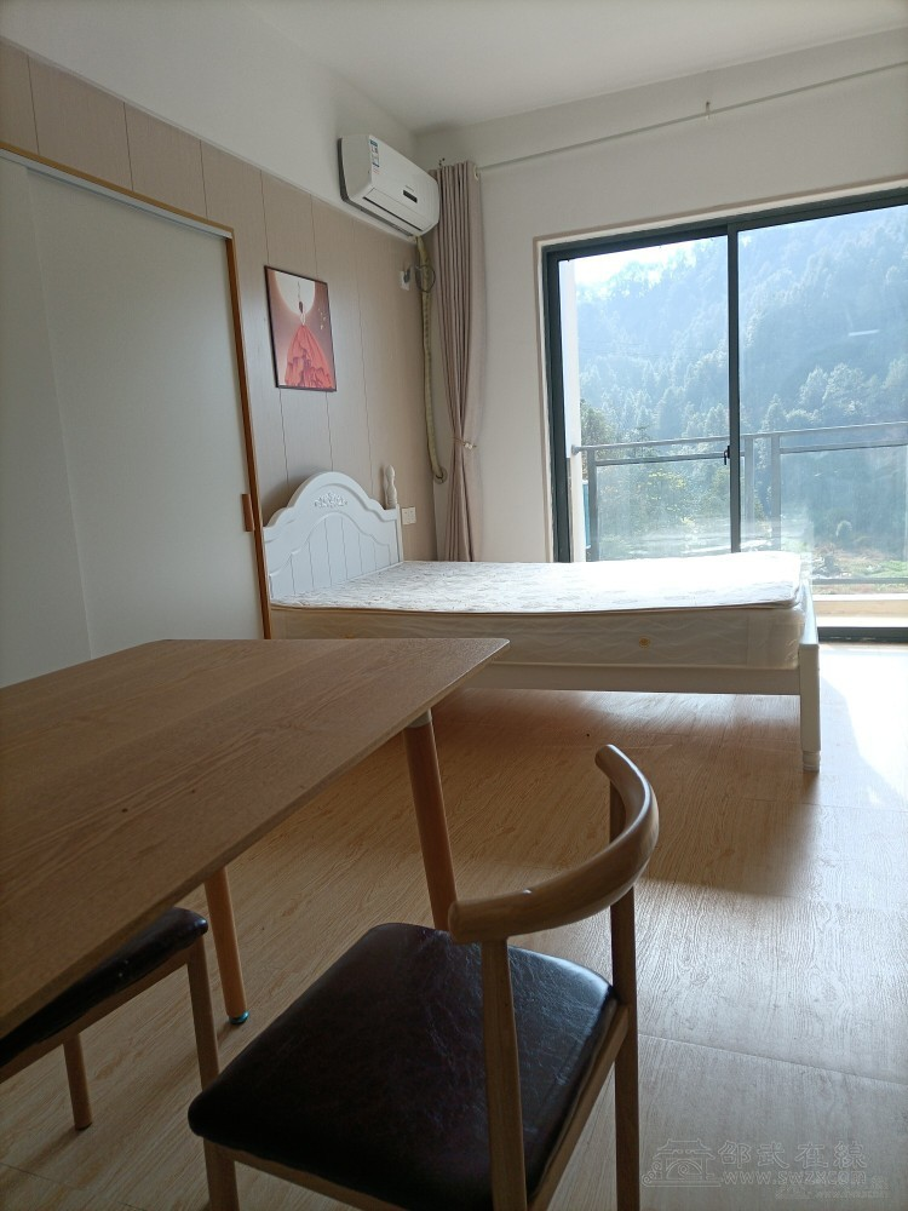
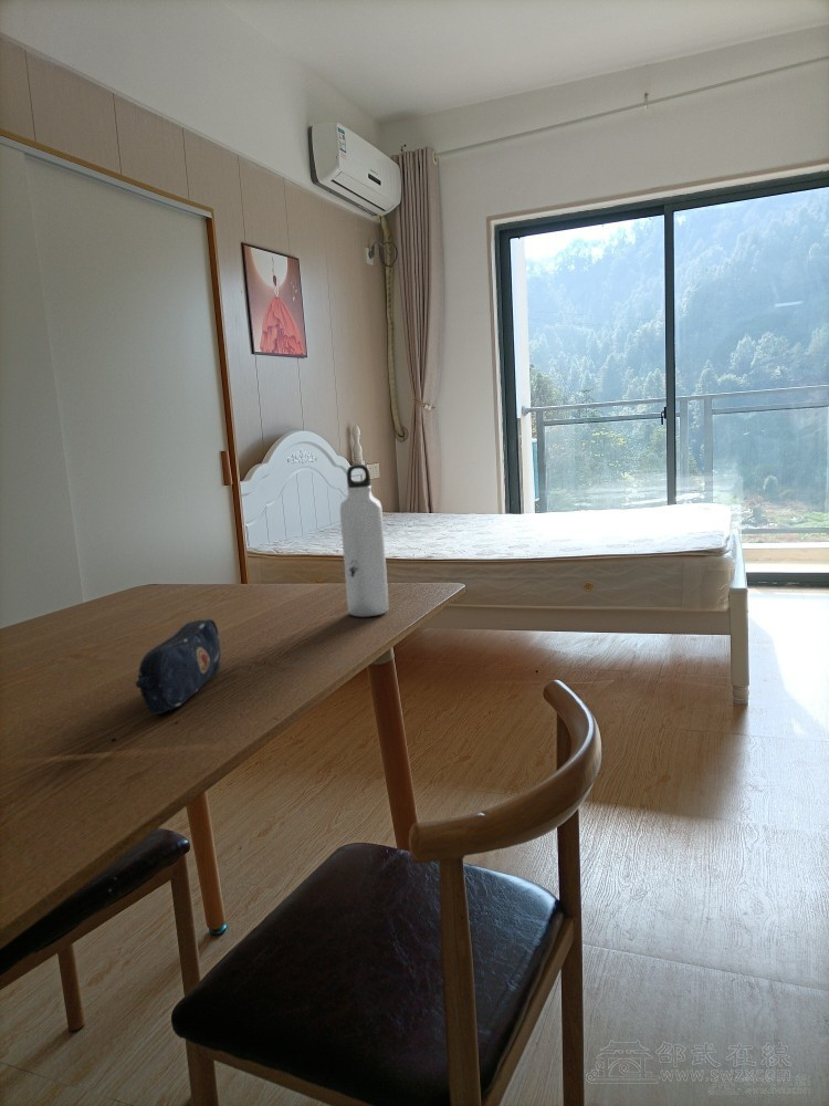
+ water bottle [339,463,389,618]
+ pencil case [135,618,222,716]
